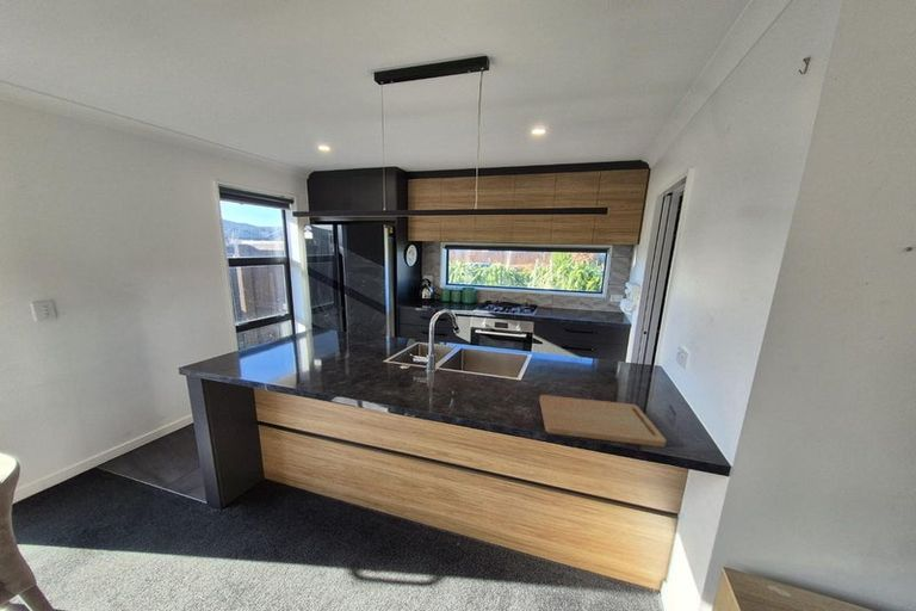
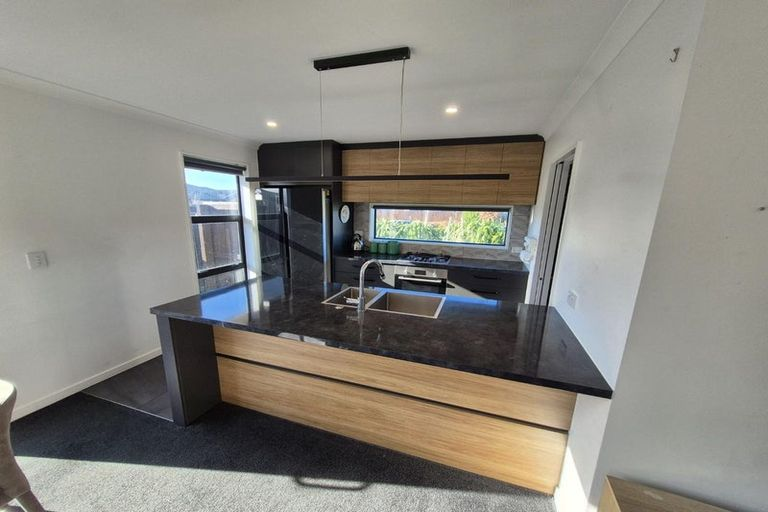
- cutting board [539,394,668,448]
